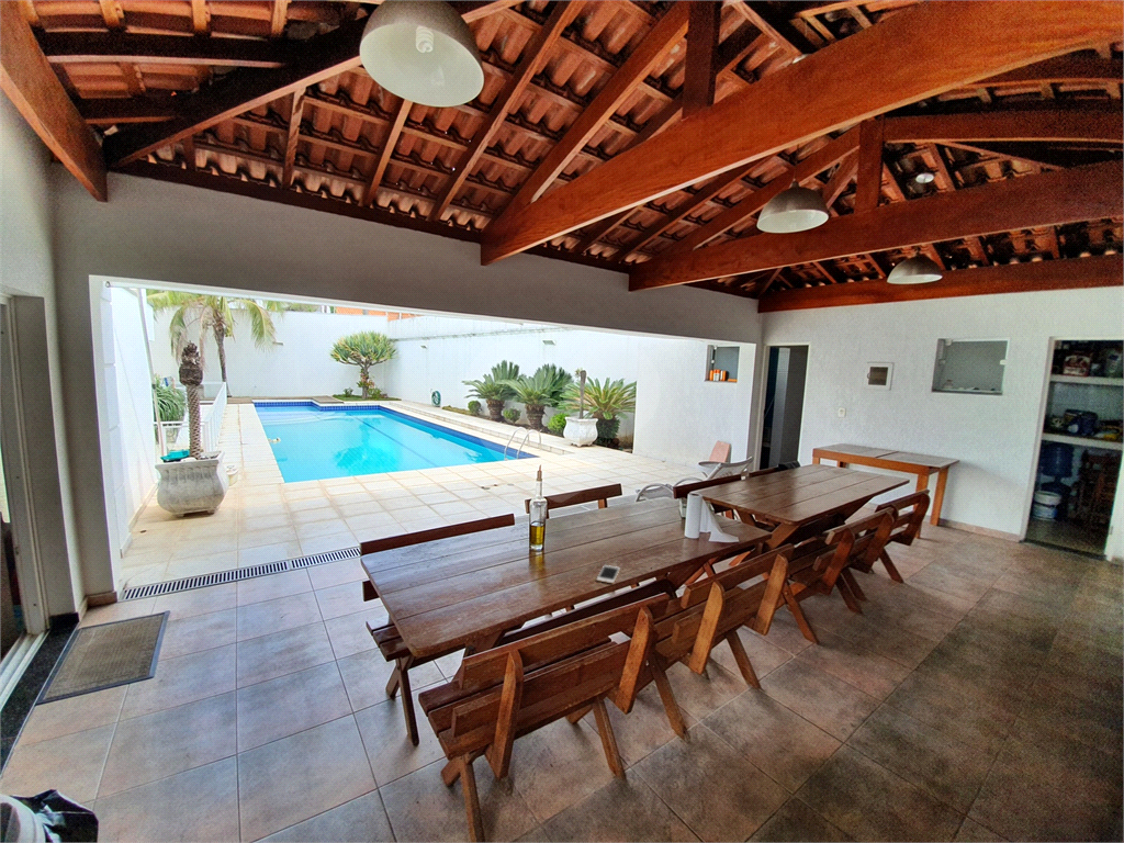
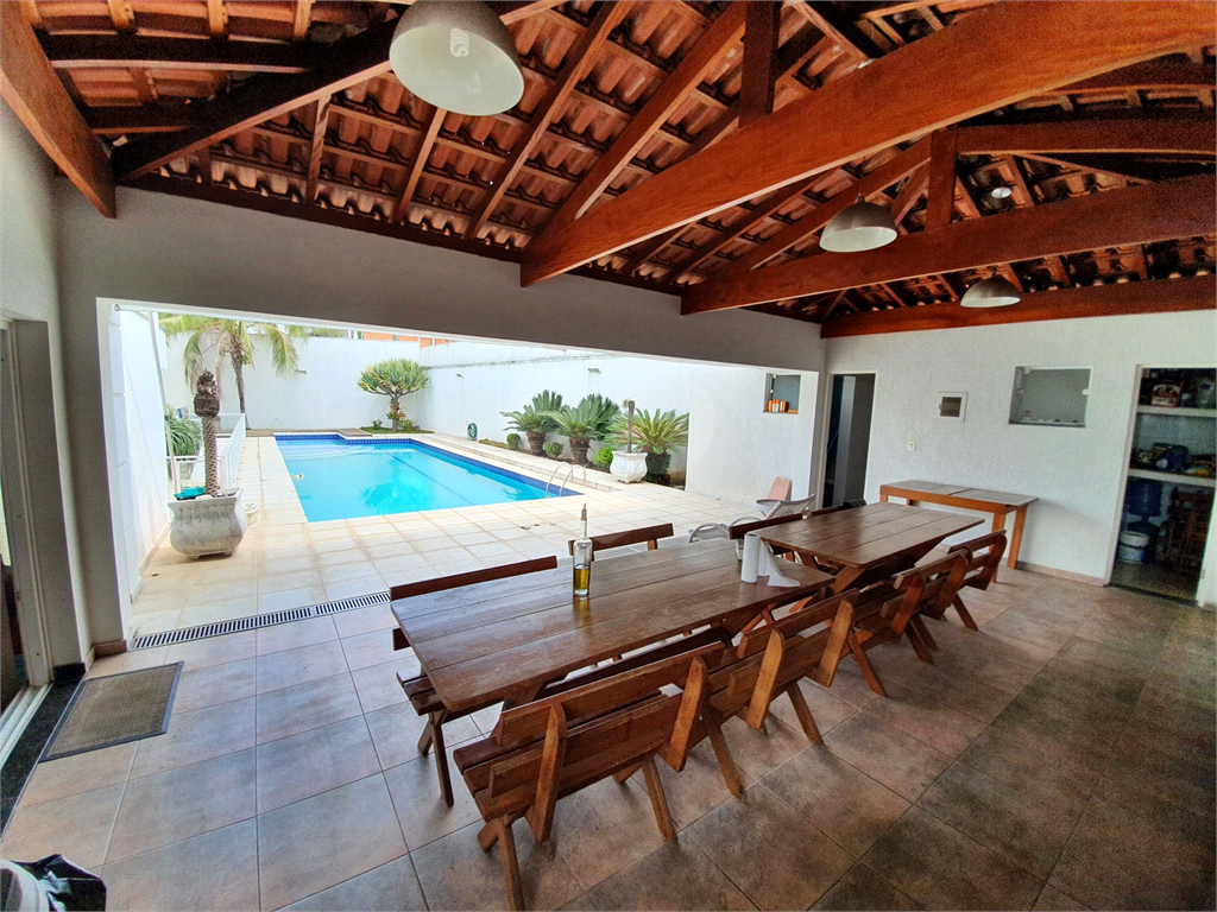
- cell phone [596,564,621,584]
